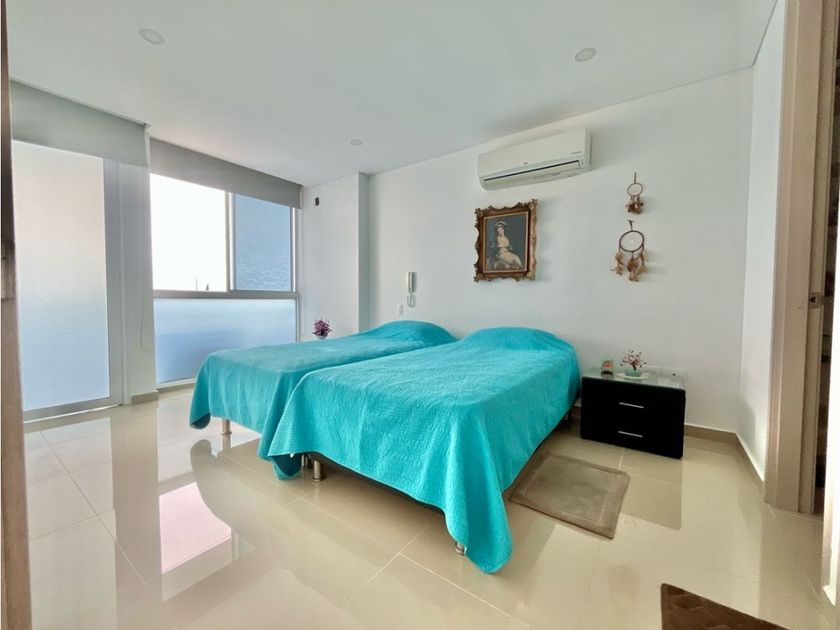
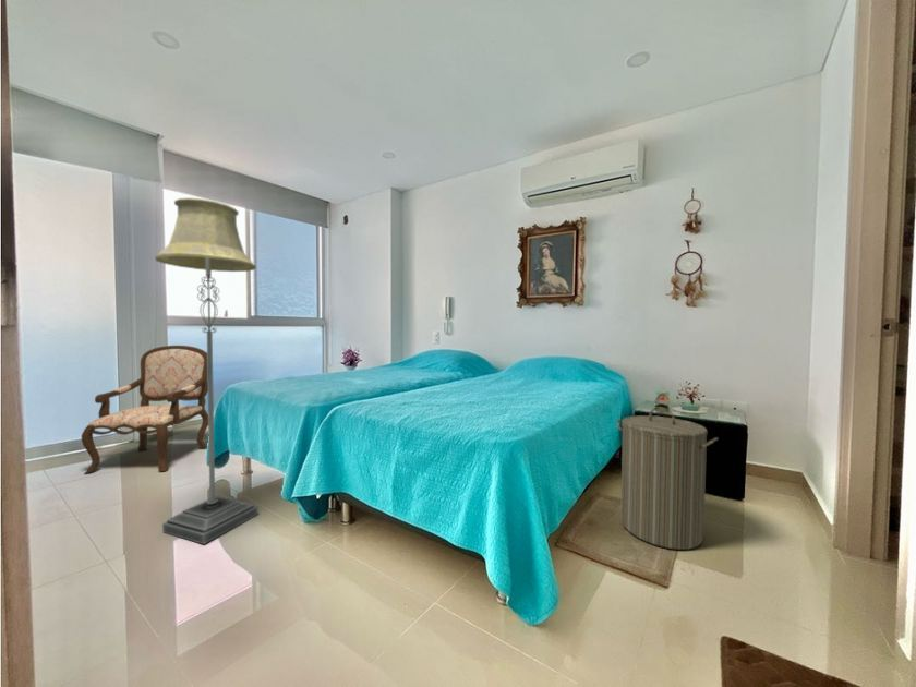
+ floor lamp [154,196,260,545]
+ armchair [81,345,208,474]
+ laundry hamper [615,406,720,551]
